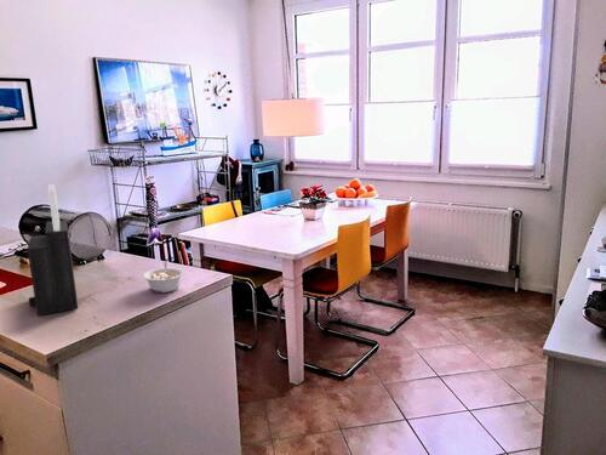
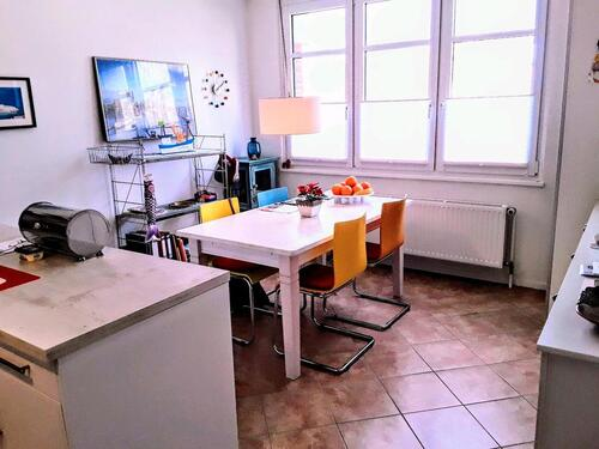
- legume [142,261,185,294]
- knife block [27,183,79,317]
